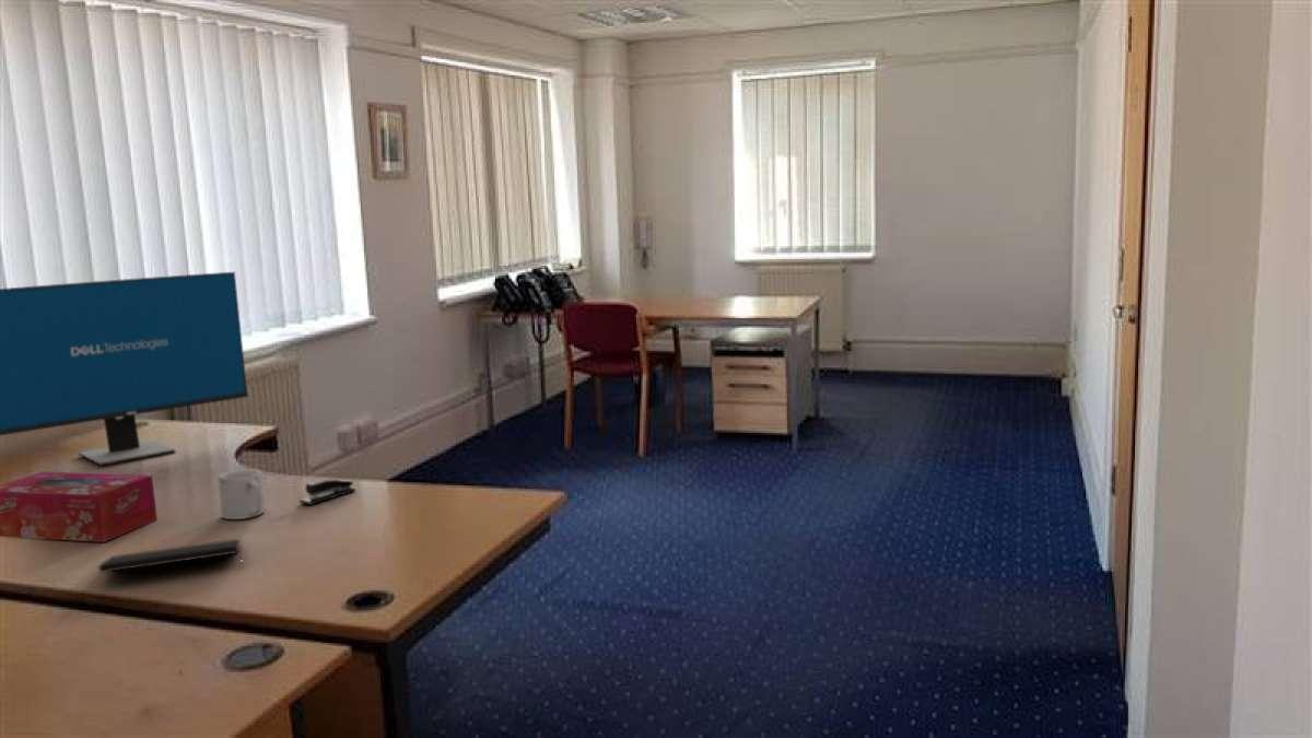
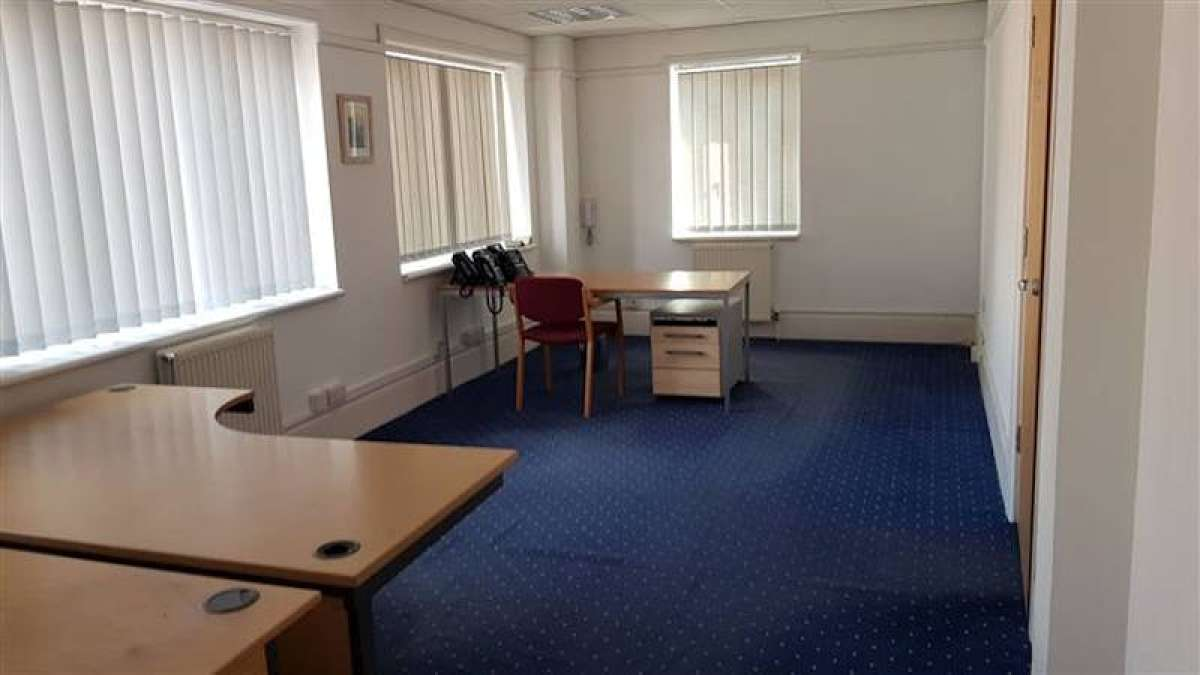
- stapler [298,479,356,506]
- mug [216,468,266,520]
- notepad [97,537,245,574]
- computer monitor [0,271,249,467]
- tissue box [0,471,159,543]
